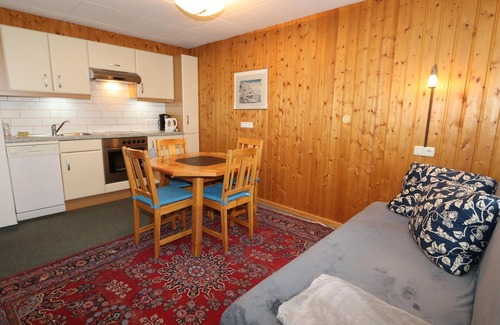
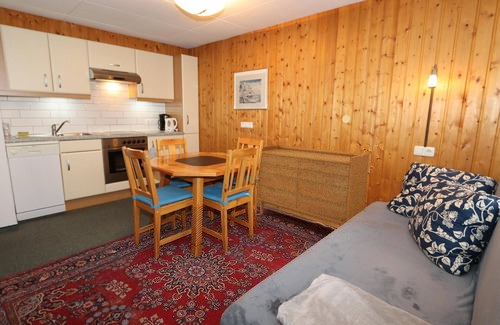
+ sideboard [256,144,370,227]
